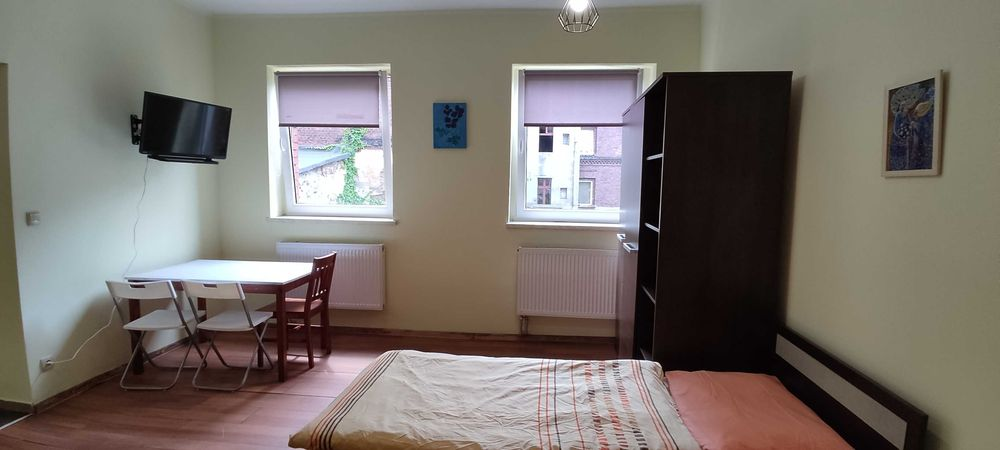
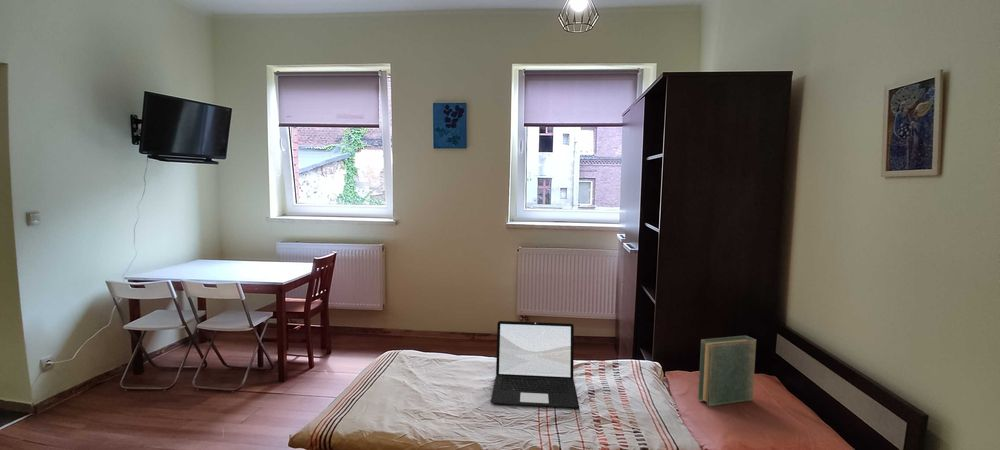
+ book [697,335,757,408]
+ laptop [490,320,580,409]
